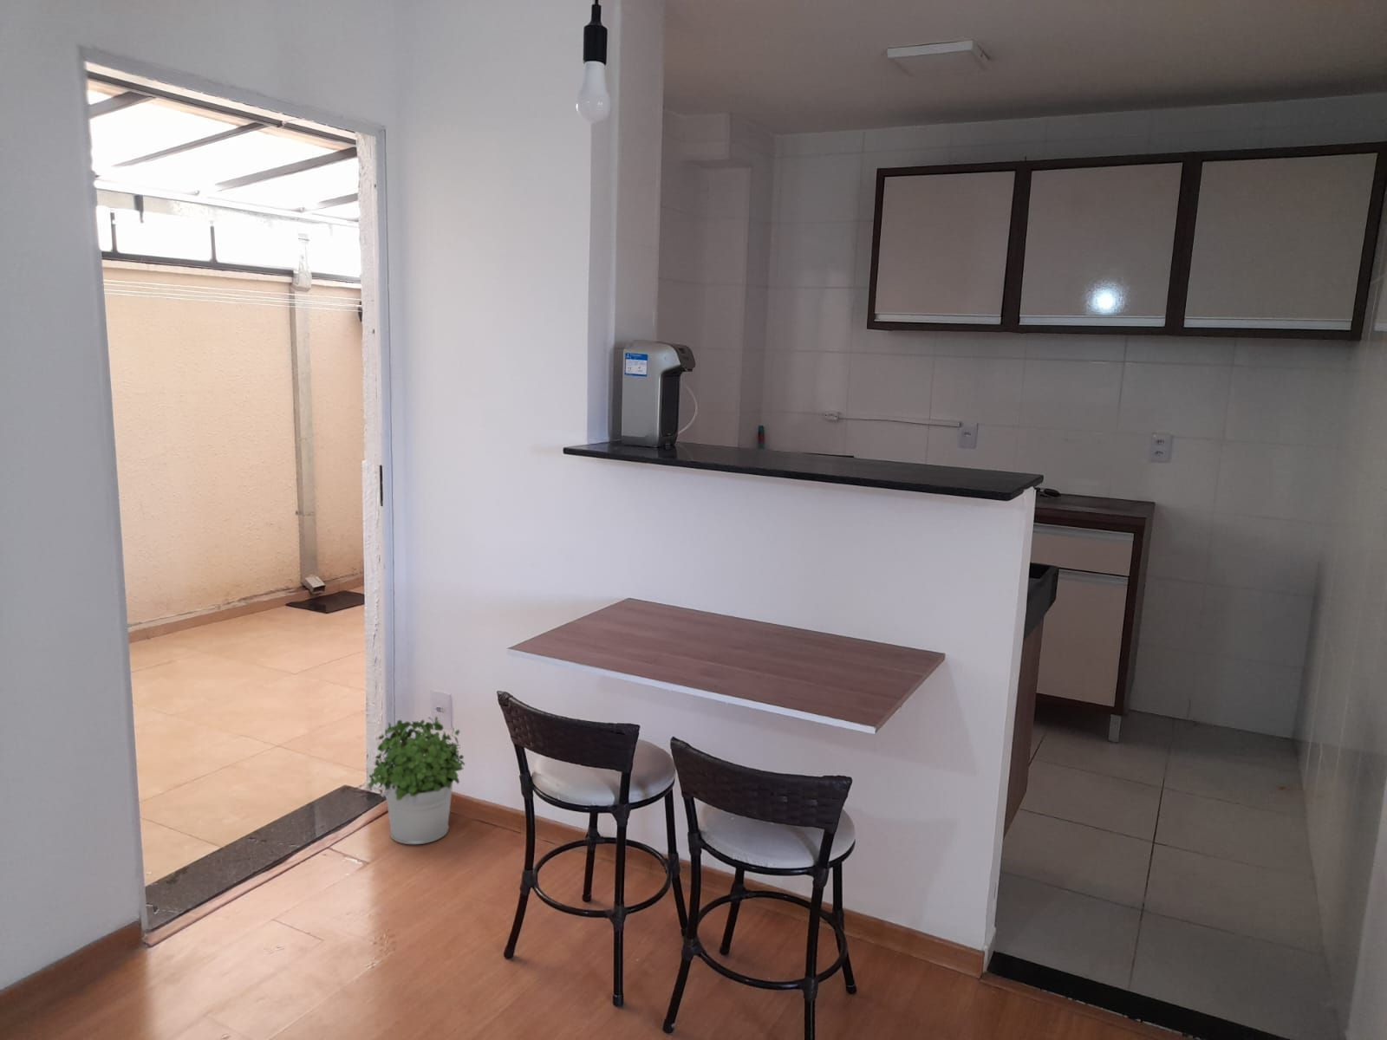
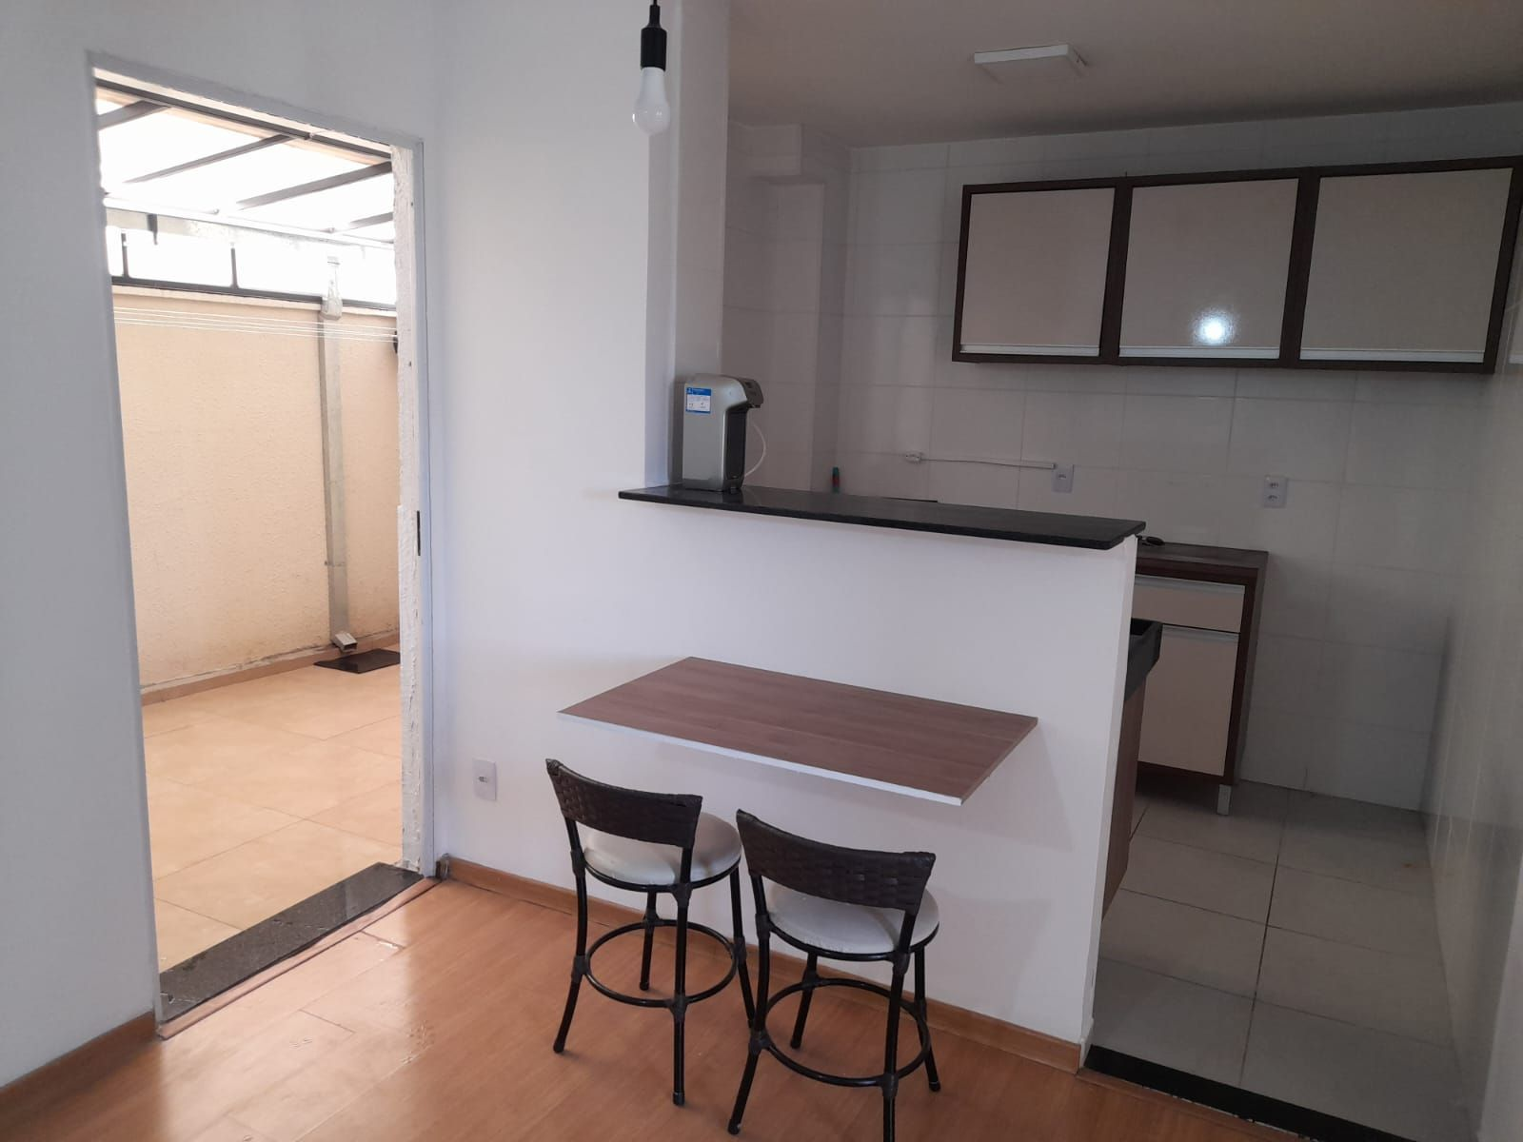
- potted plant [368,716,465,846]
